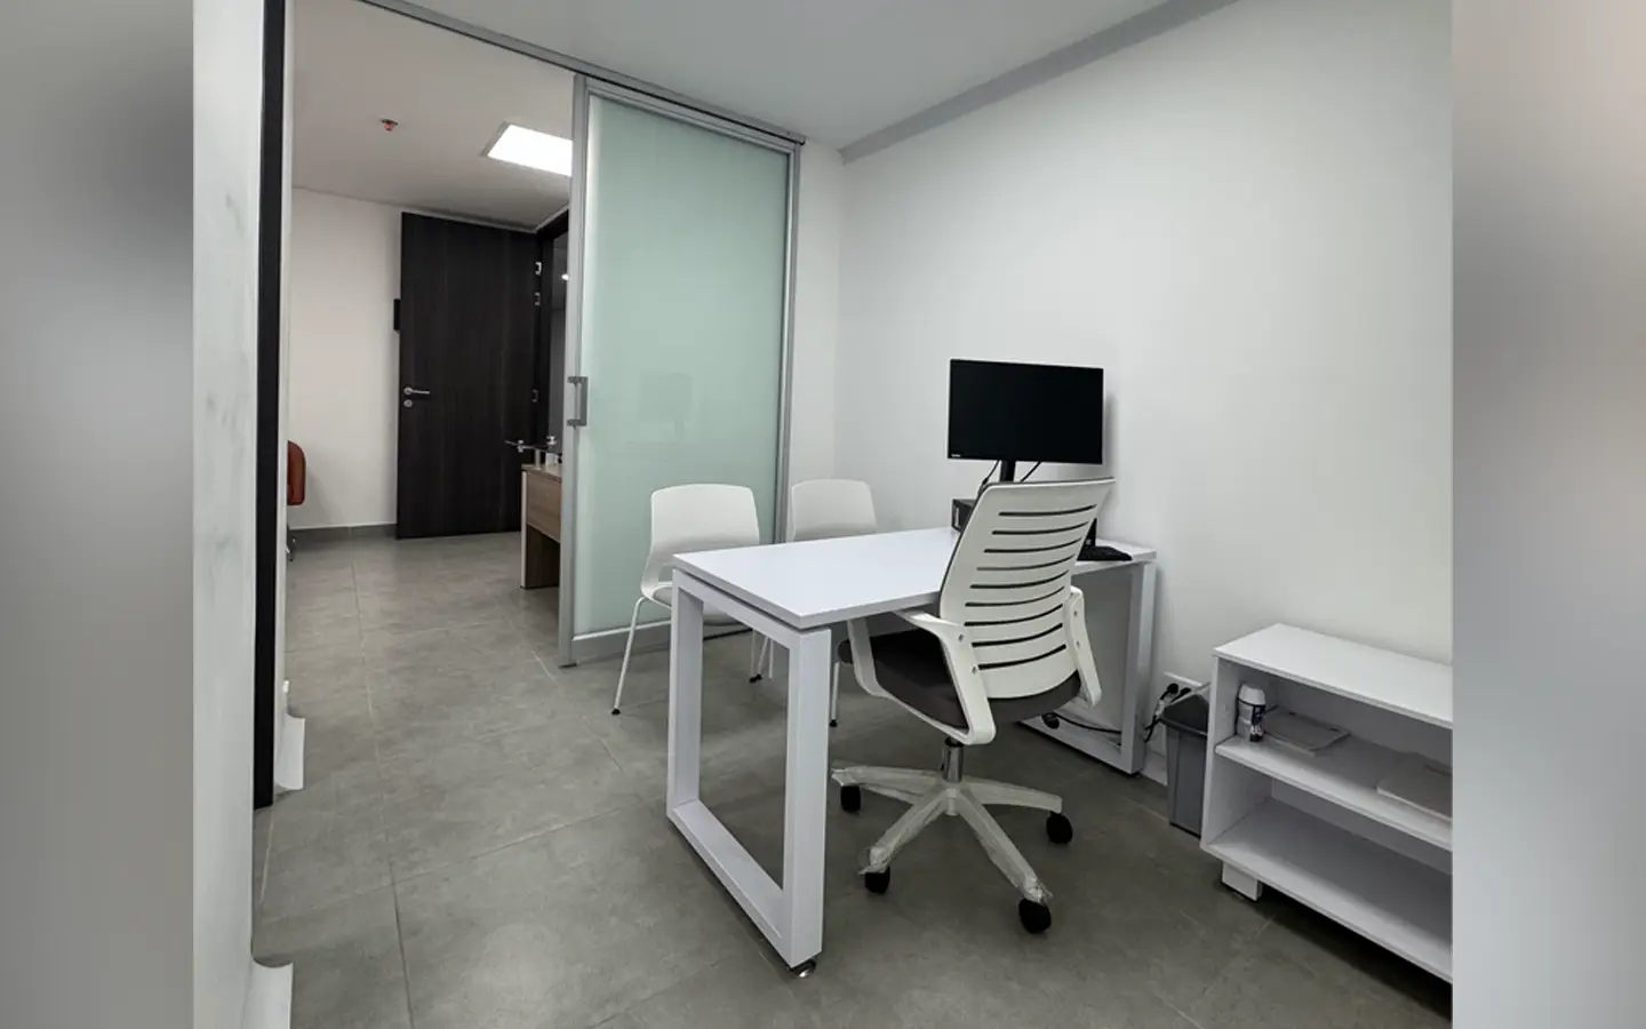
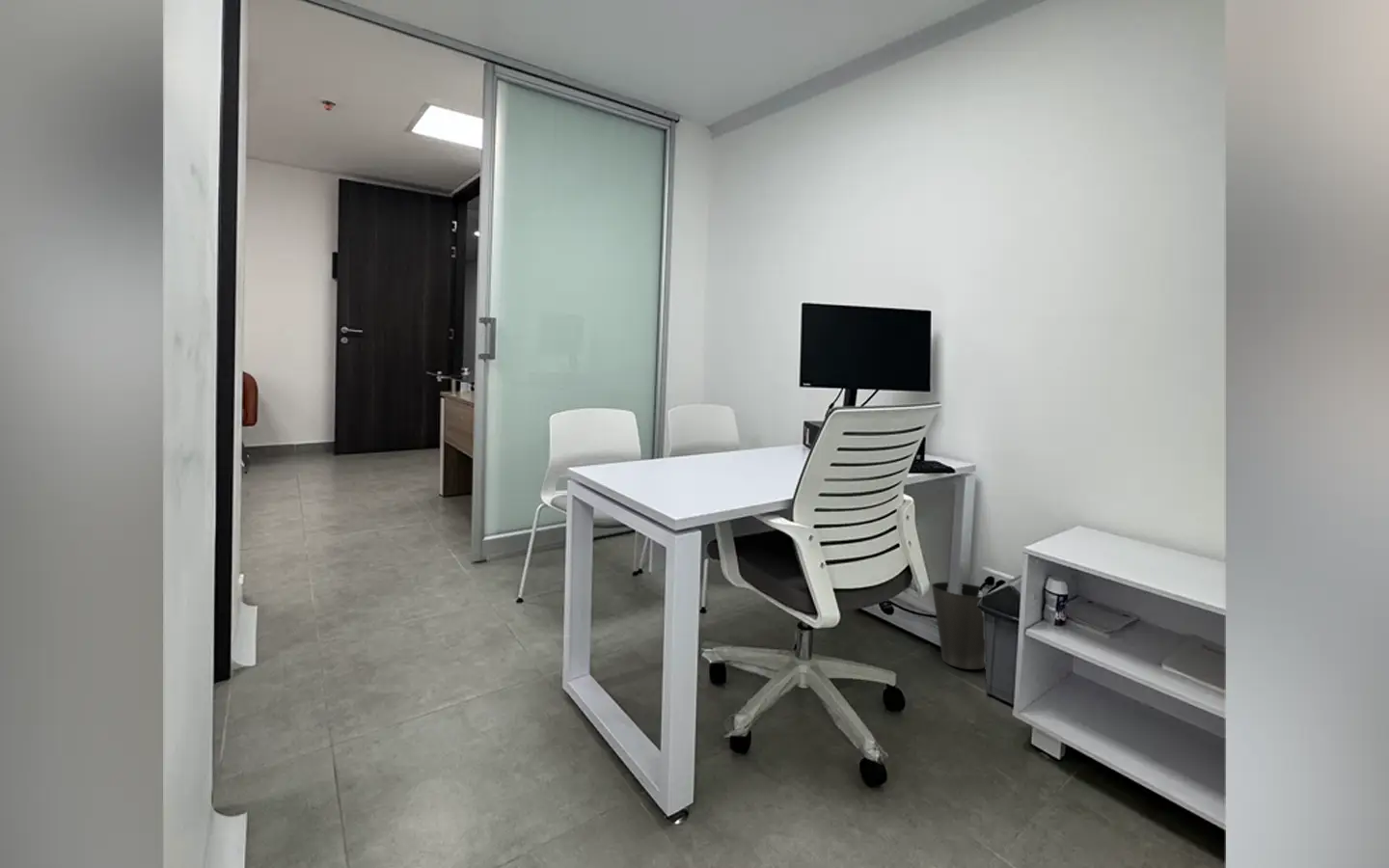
+ waste basket [931,581,987,670]
